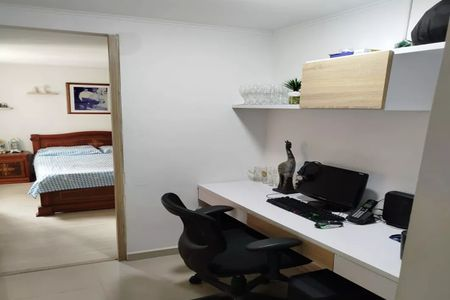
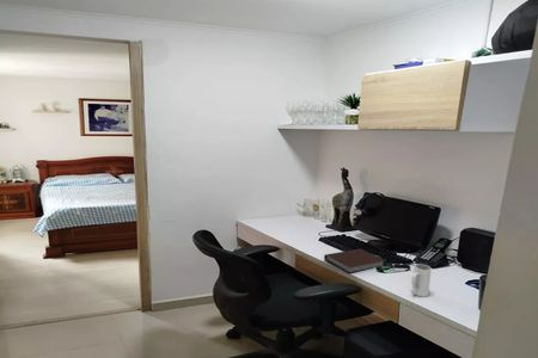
+ mug [410,263,433,298]
+ notebook [323,248,387,274]
